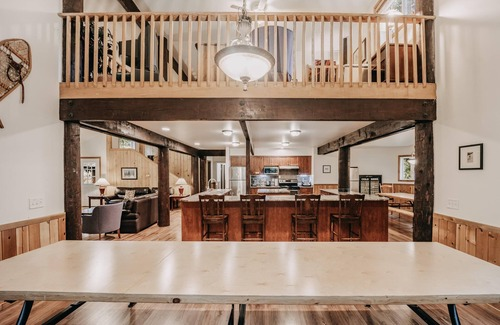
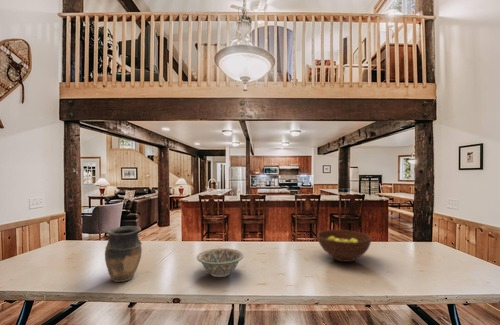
+ vase [104,225,143,283]
+ fruit bowl [316,229,372,263]
+ decorative bowl [196,247,245,278]
